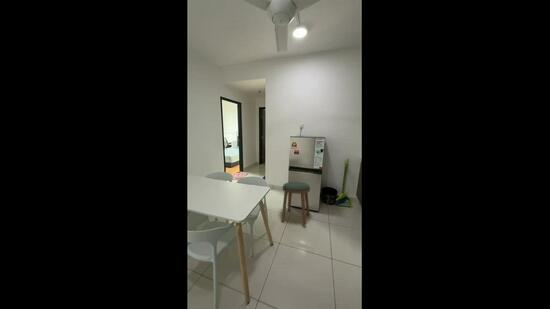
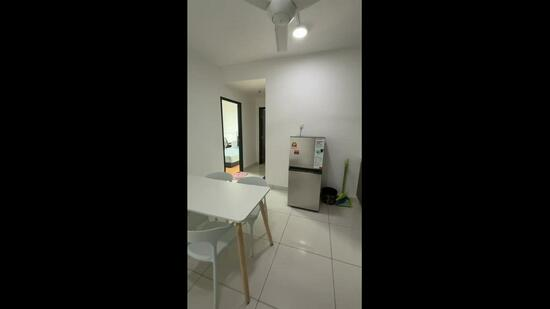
- stool [280,181,311,226]
